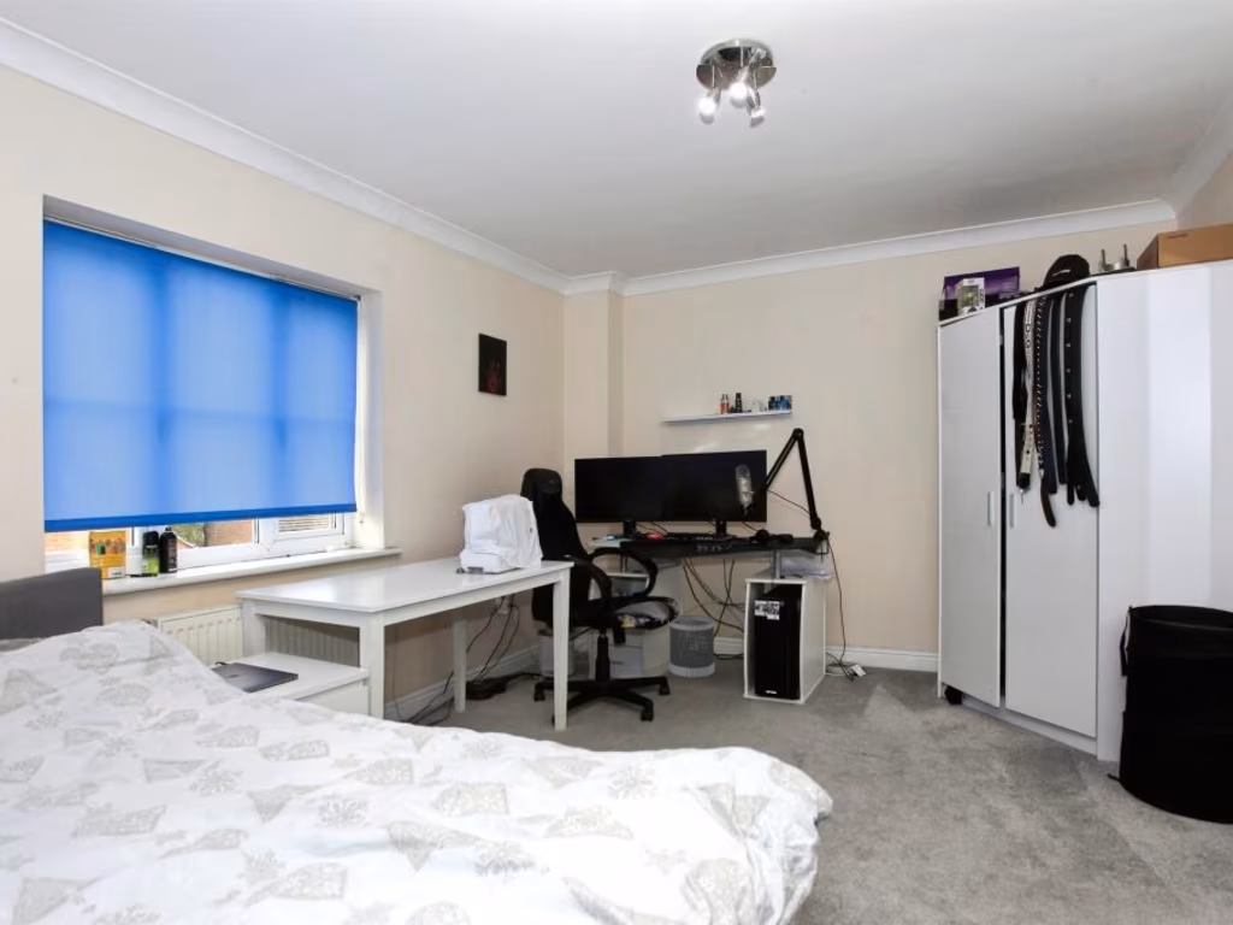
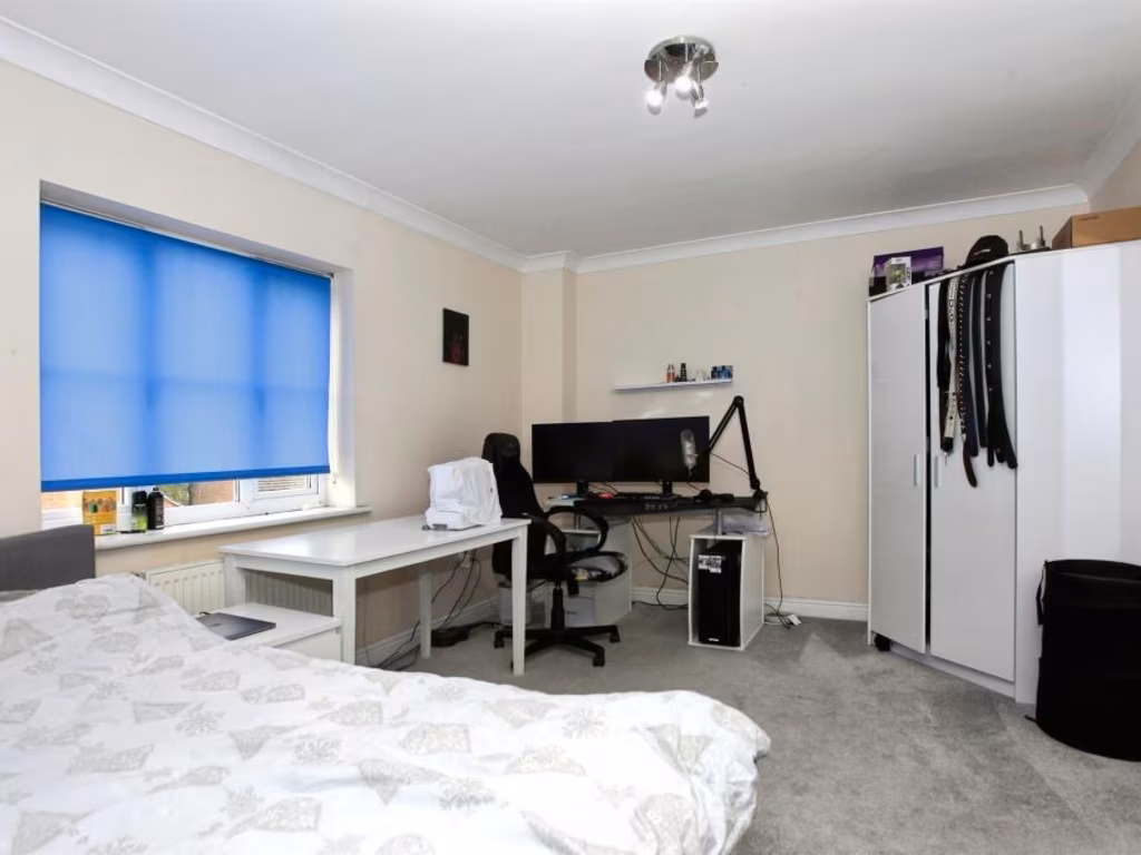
- wastebasket [668,614,716,679]
